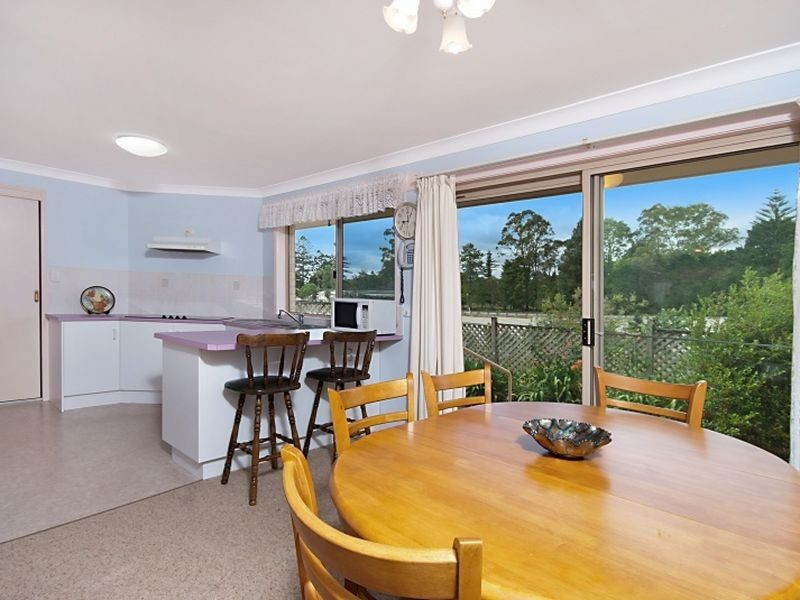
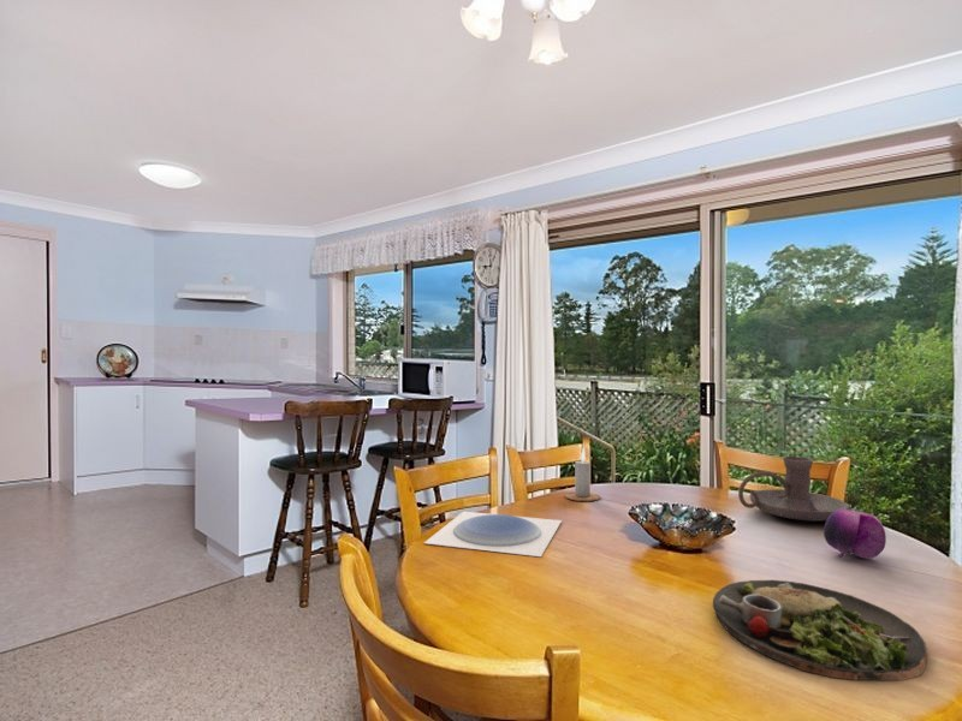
+ candle holder [737,455,850,523]
+ dinner plate [712,579,928,681]
+ plate [423,511,563,558]
+ candle [564,447,601,502]
+ fruit [823,508,887,560]
